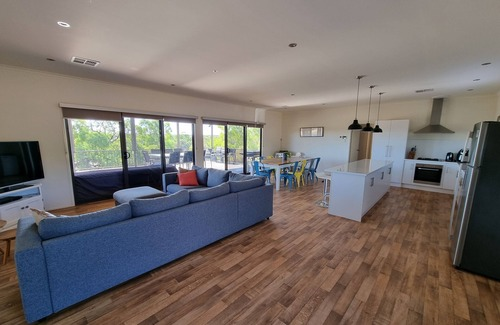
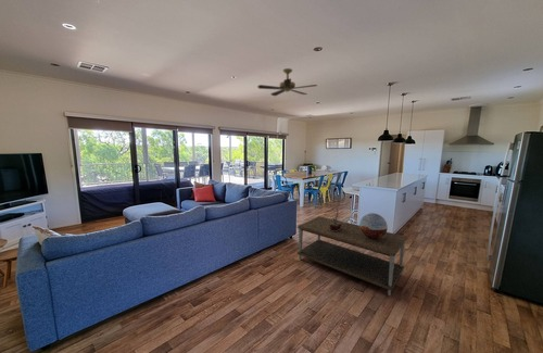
+ decorative sphere [358,212,389,239]
+ coffee table [296,215,407,298]
+ potted plant [329,196,351,231]
+ ceiling fan [256,67,318,97]
